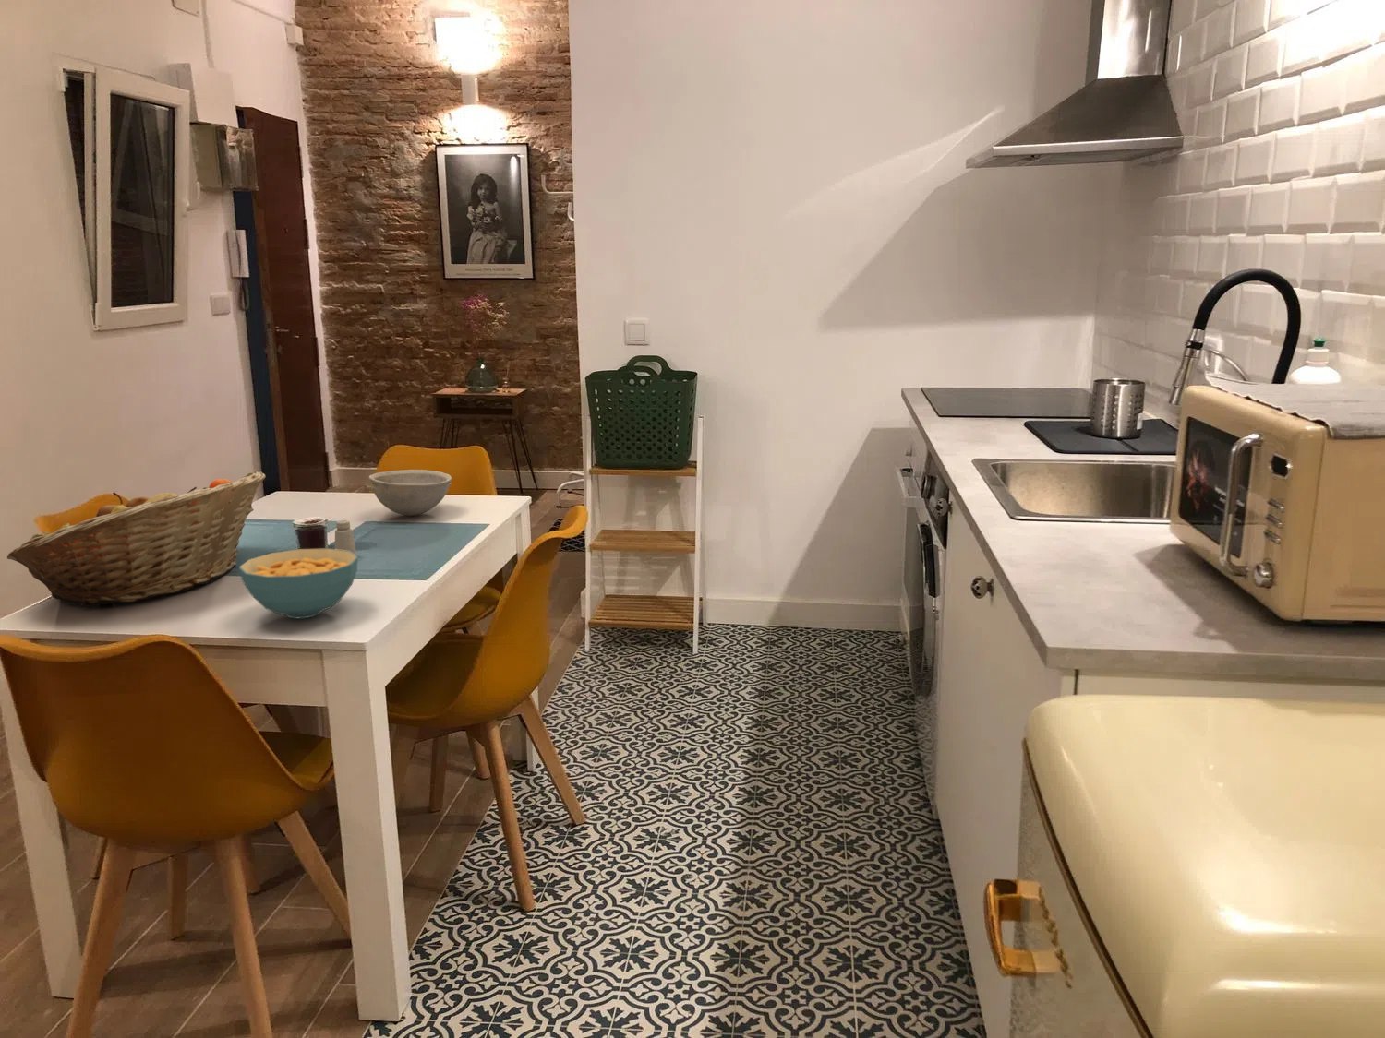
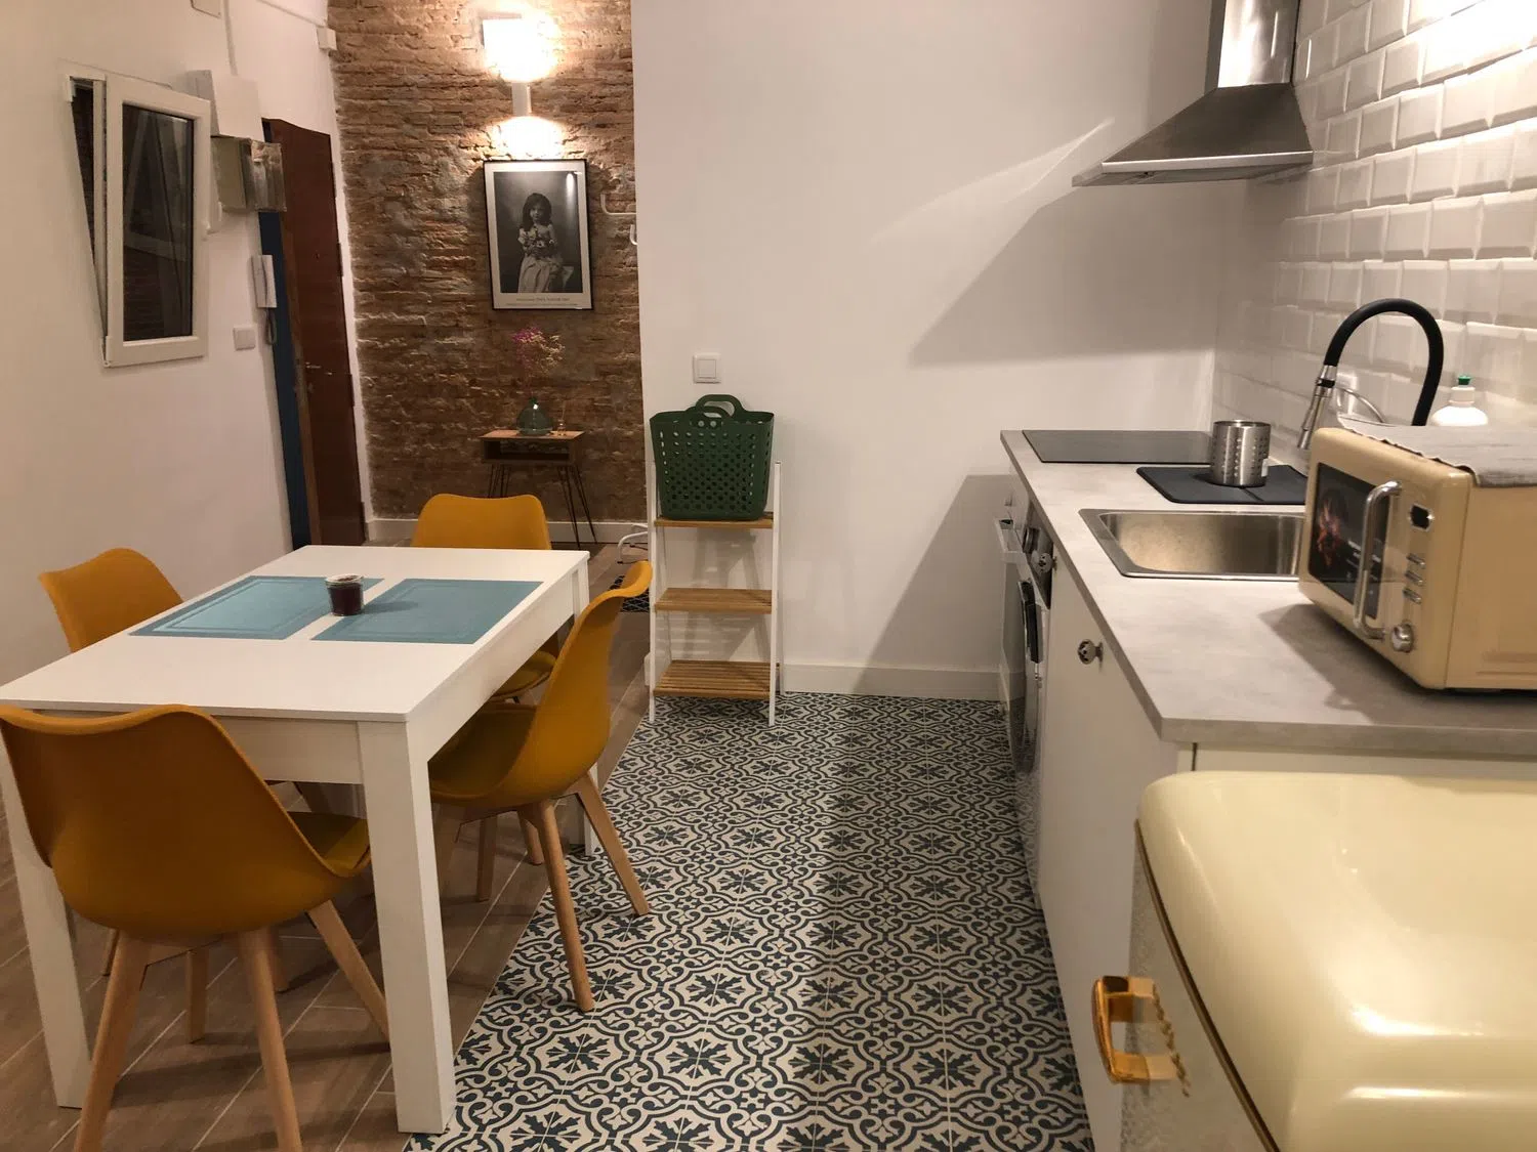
- bowl [365,469,453,517]
- fruit basket [7,471,266,608]
- cereal bowl [238,547,359,620]
- saltshaker [334,519,358,556]
